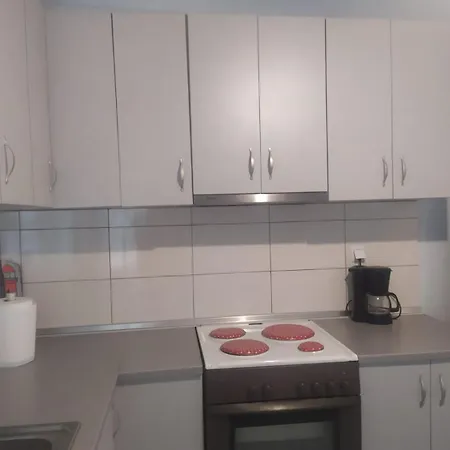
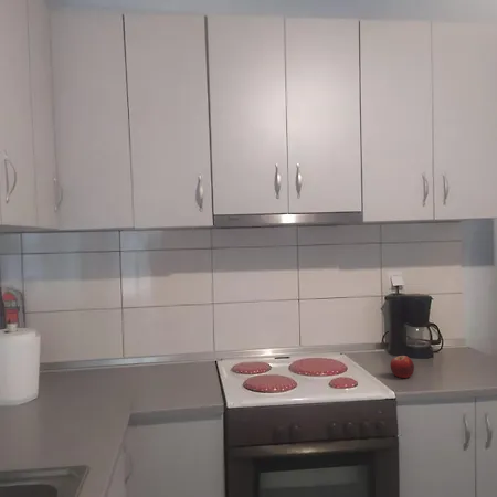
+ fruit [389,355,415,379]
